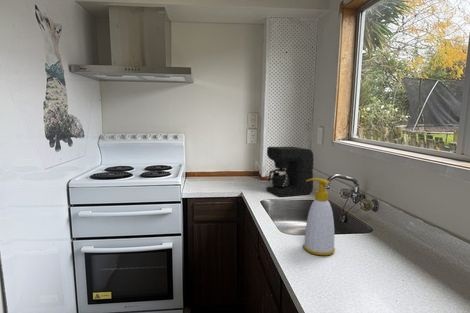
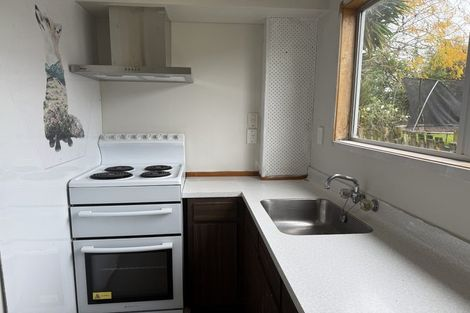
- coffee maker [265,146,315,198]
- soap bottle [302,177,336,256]
